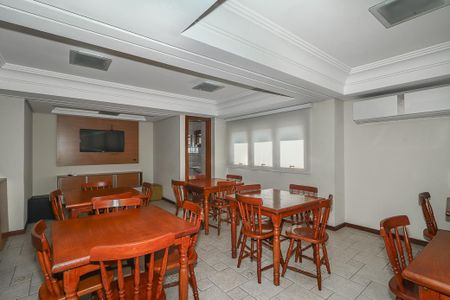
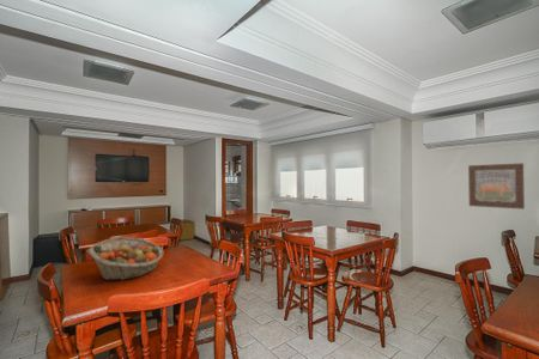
+ fruit basket [87,236,164,281]
+ wall art [467,162,526,211]
